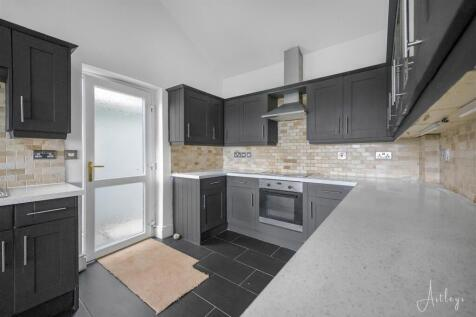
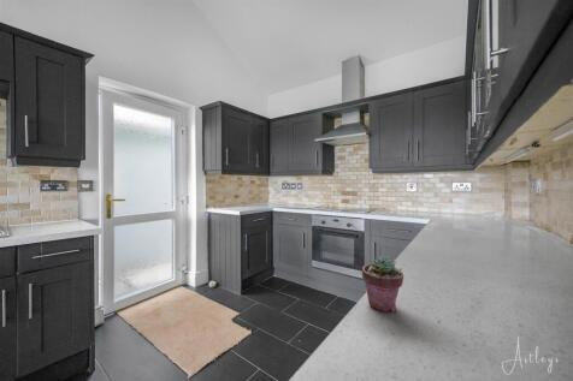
+ potted succulent [361,255,404,314]
